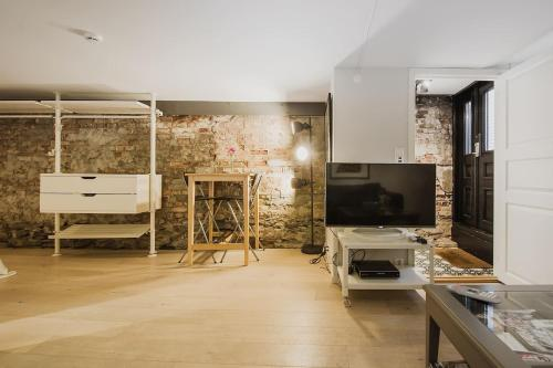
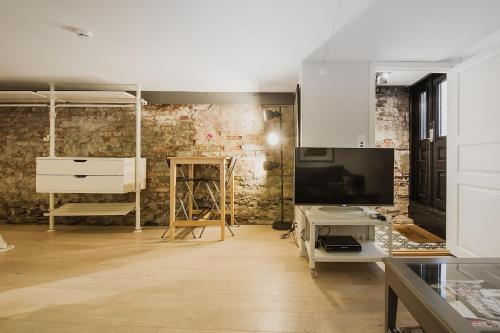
- remote control [445,283,504,305]
